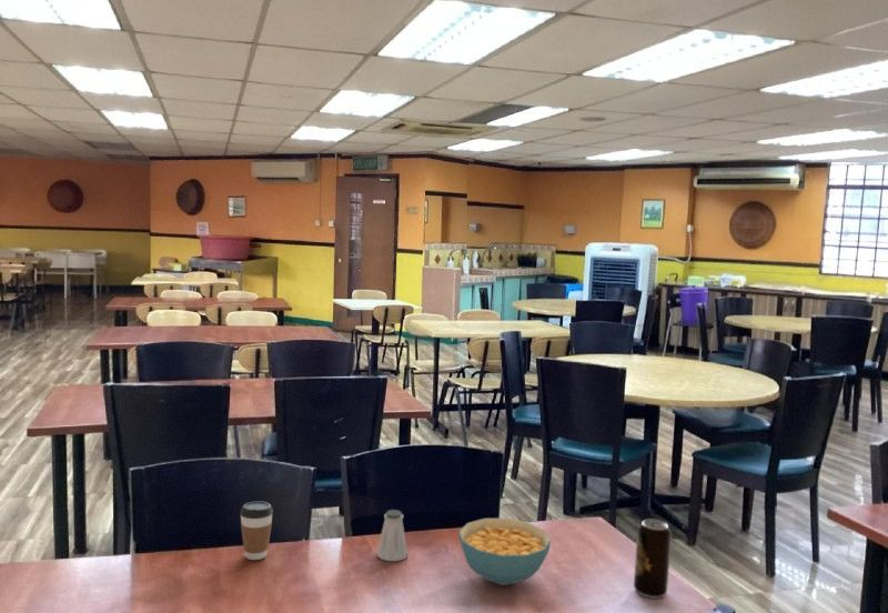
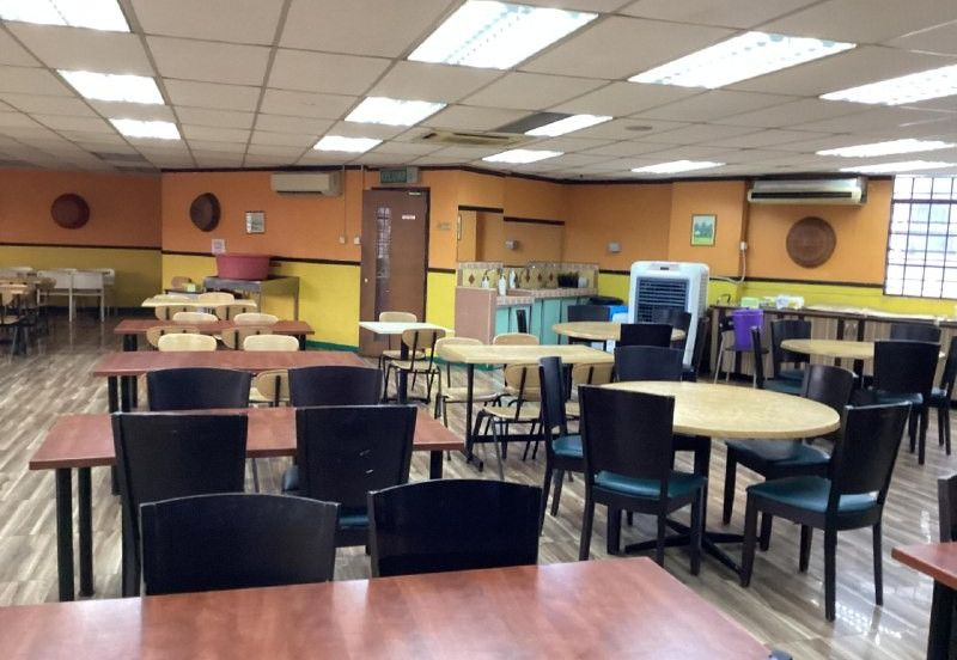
- cereal bowl [458,517,552,586]
- beverage can [633,517,673,600]
- coffee cup [239,501,274,561]
- saltshaker [376,509,408,562]
